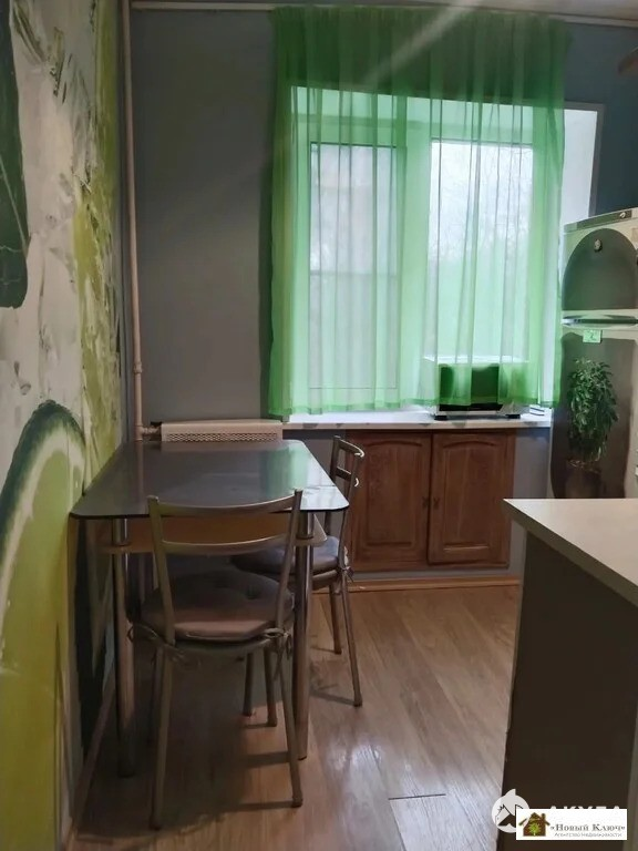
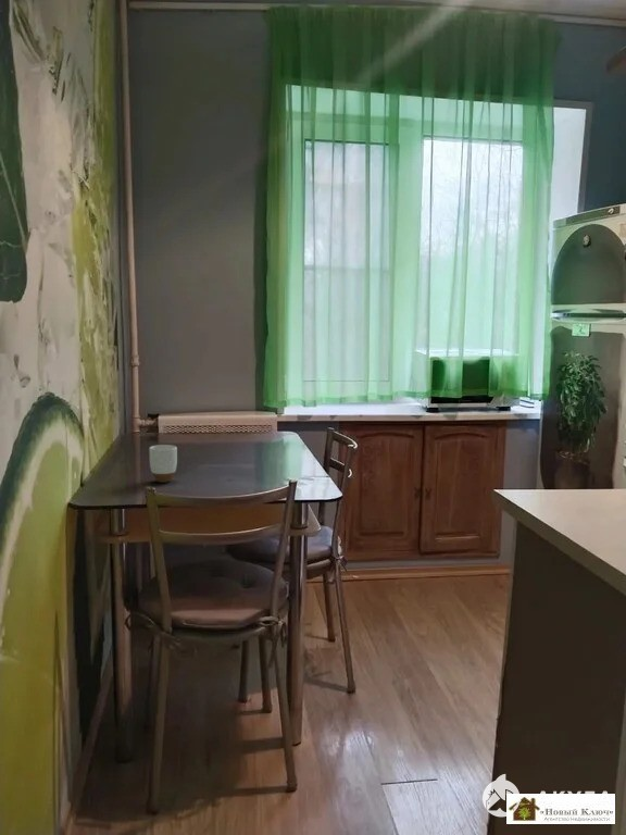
+ mug [148,444,178,484]
